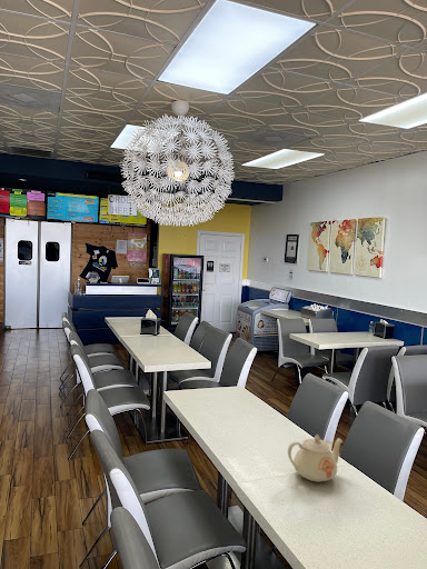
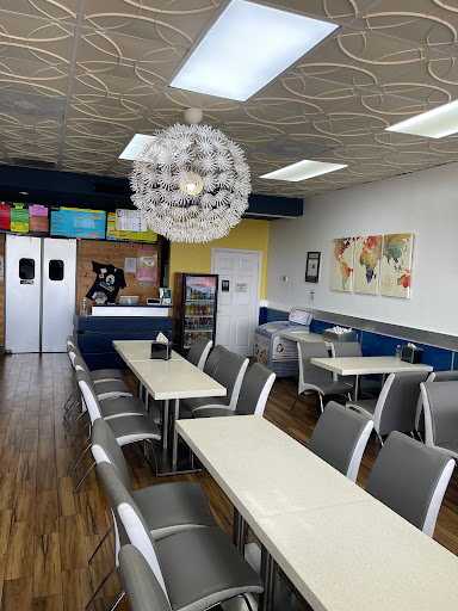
- teapot [287,433,344,483]
